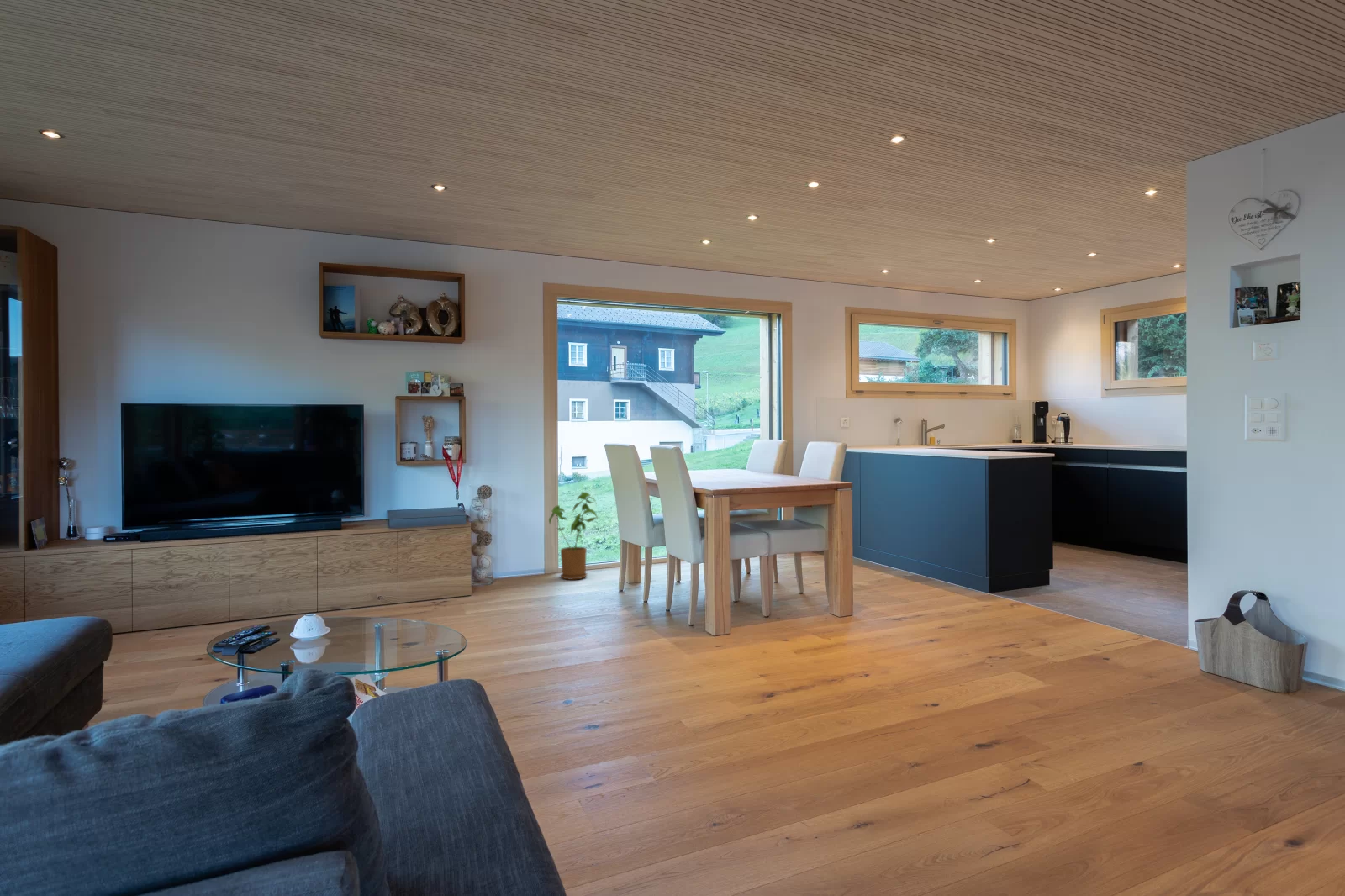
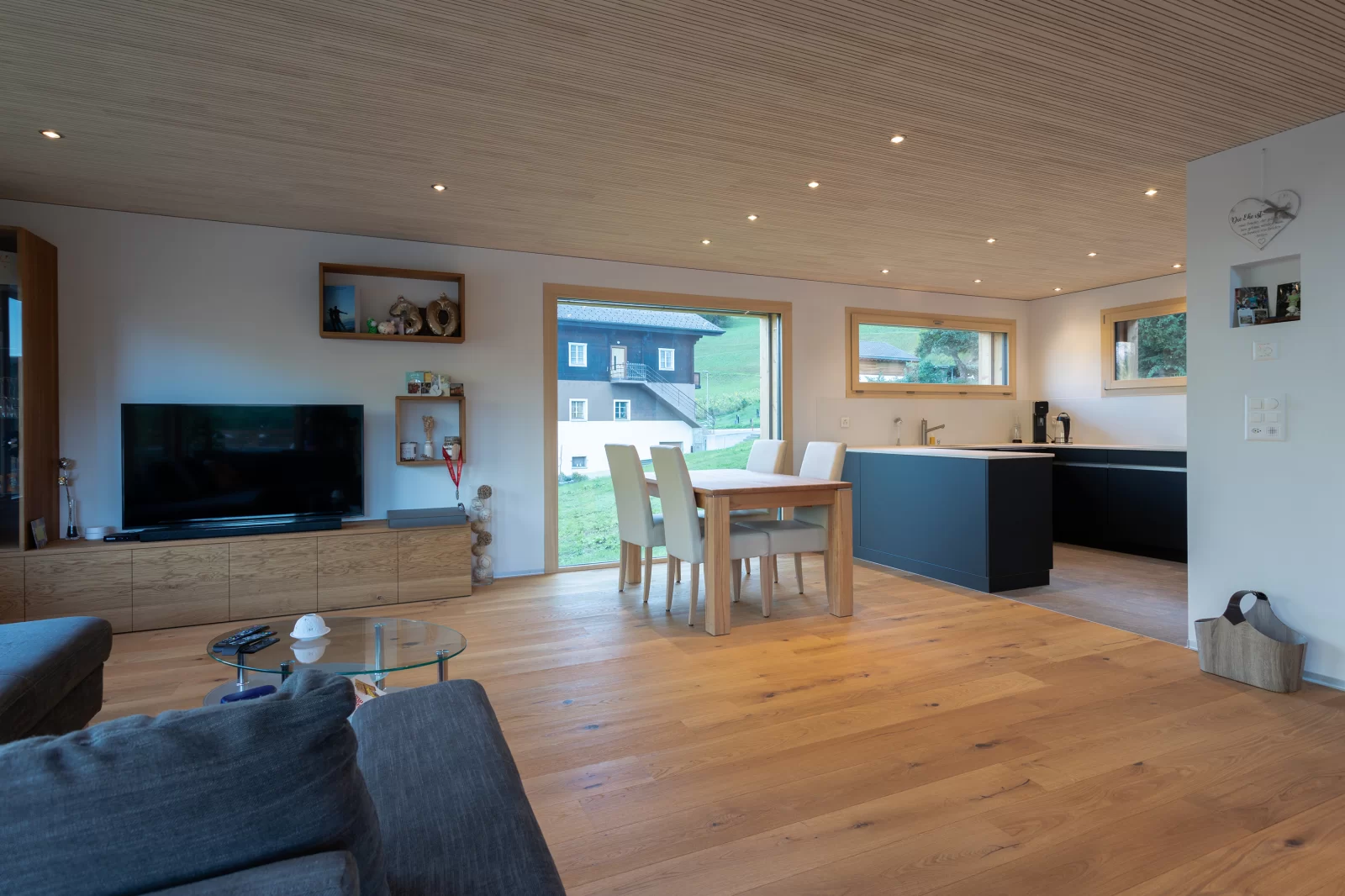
- house plant [548,492,599,581]
